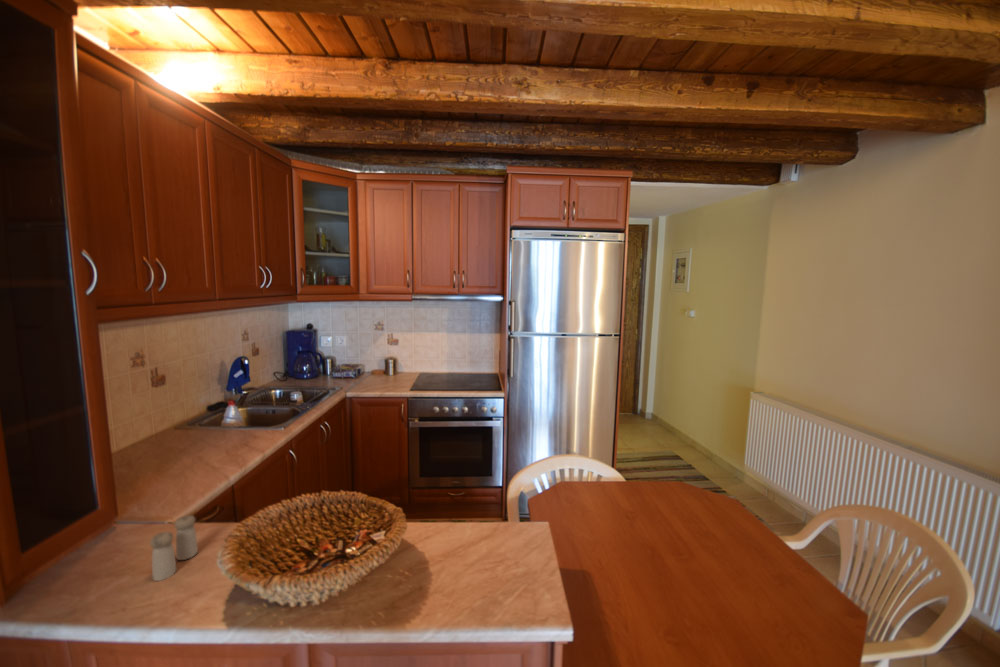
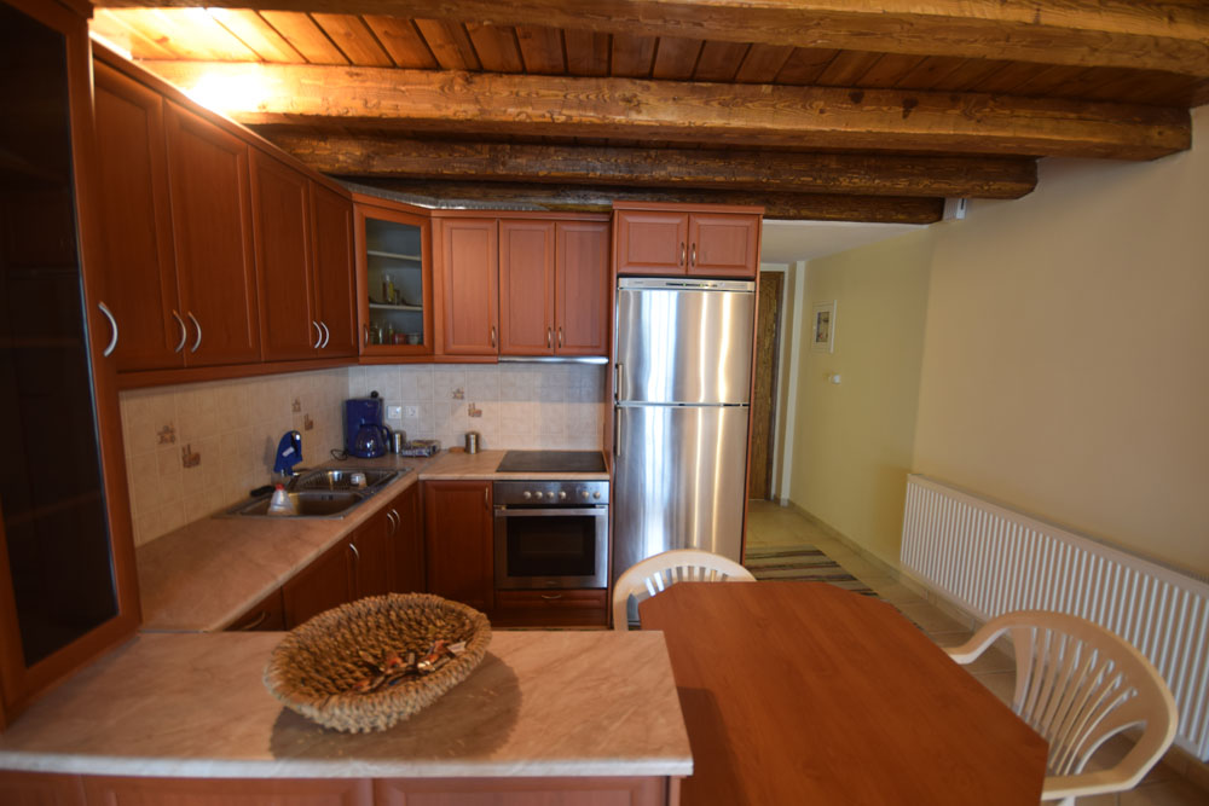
- salt and pepper shaker [149,514,199,582]
